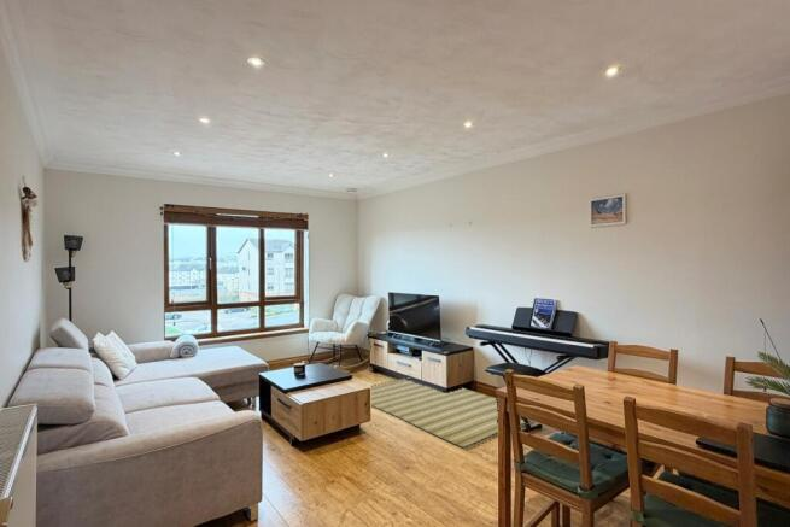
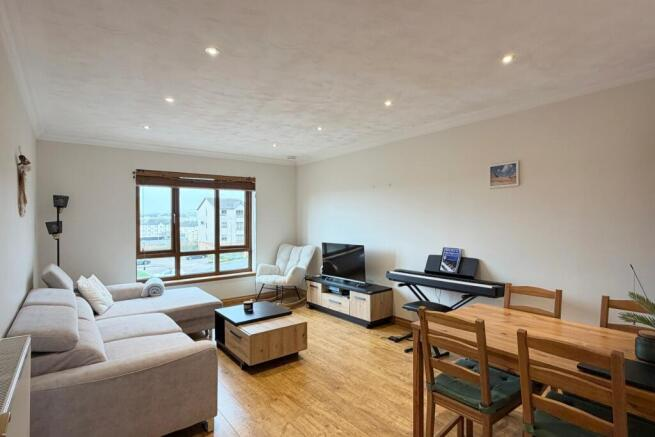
- rug [370,377,534,450]
